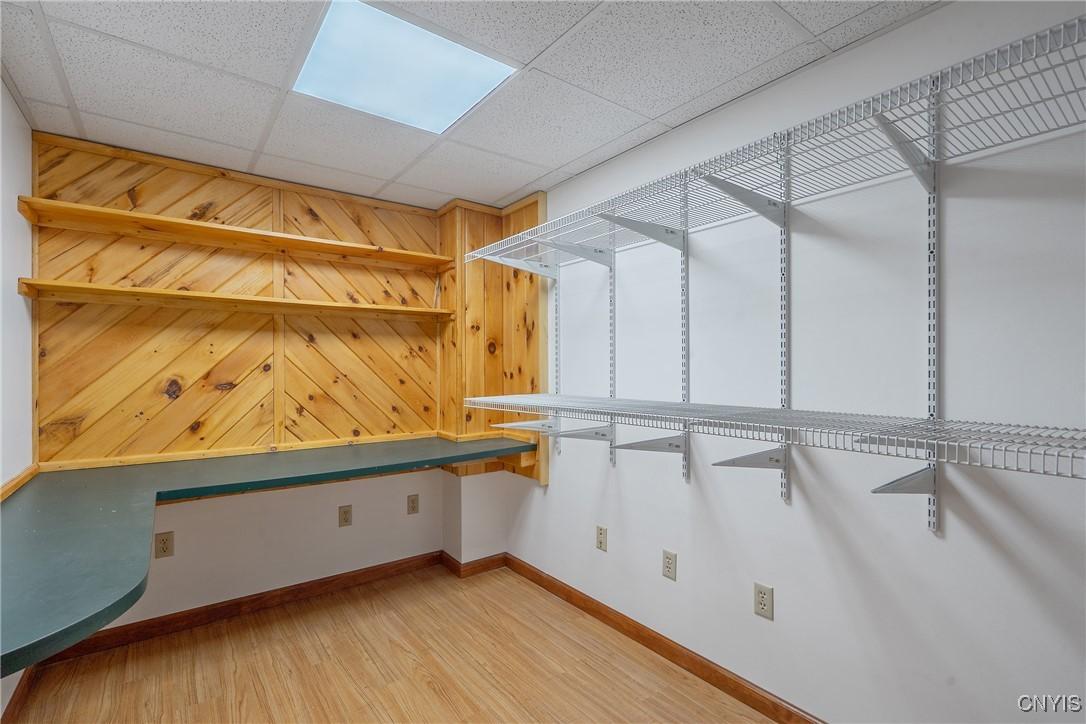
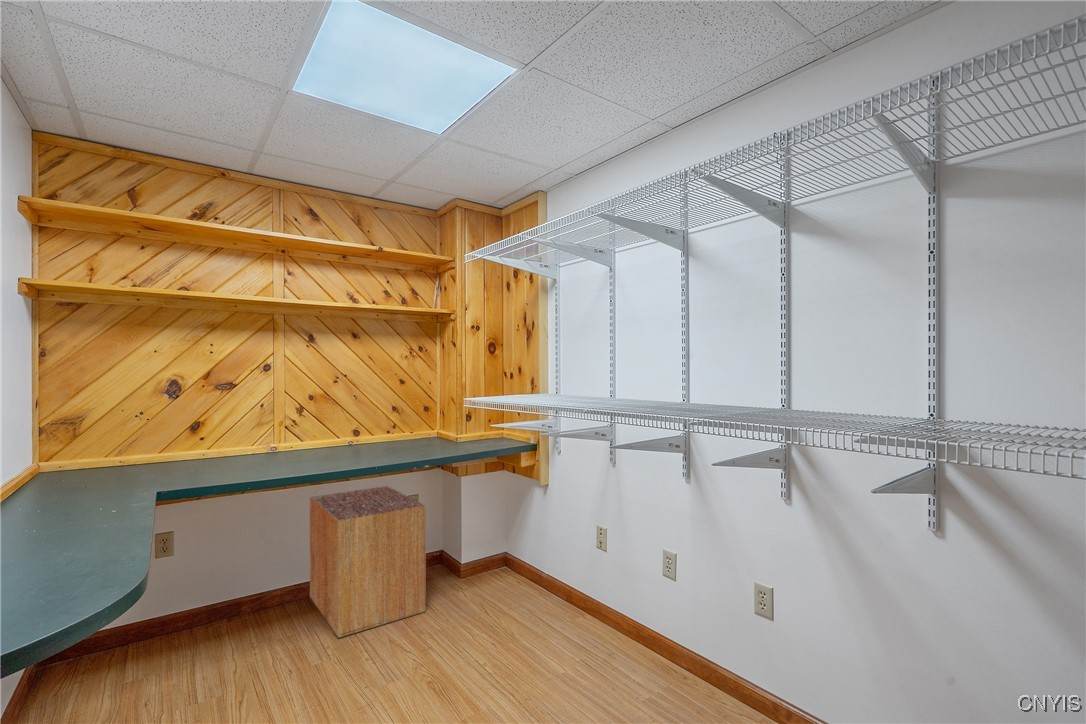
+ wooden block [309,485,427,639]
